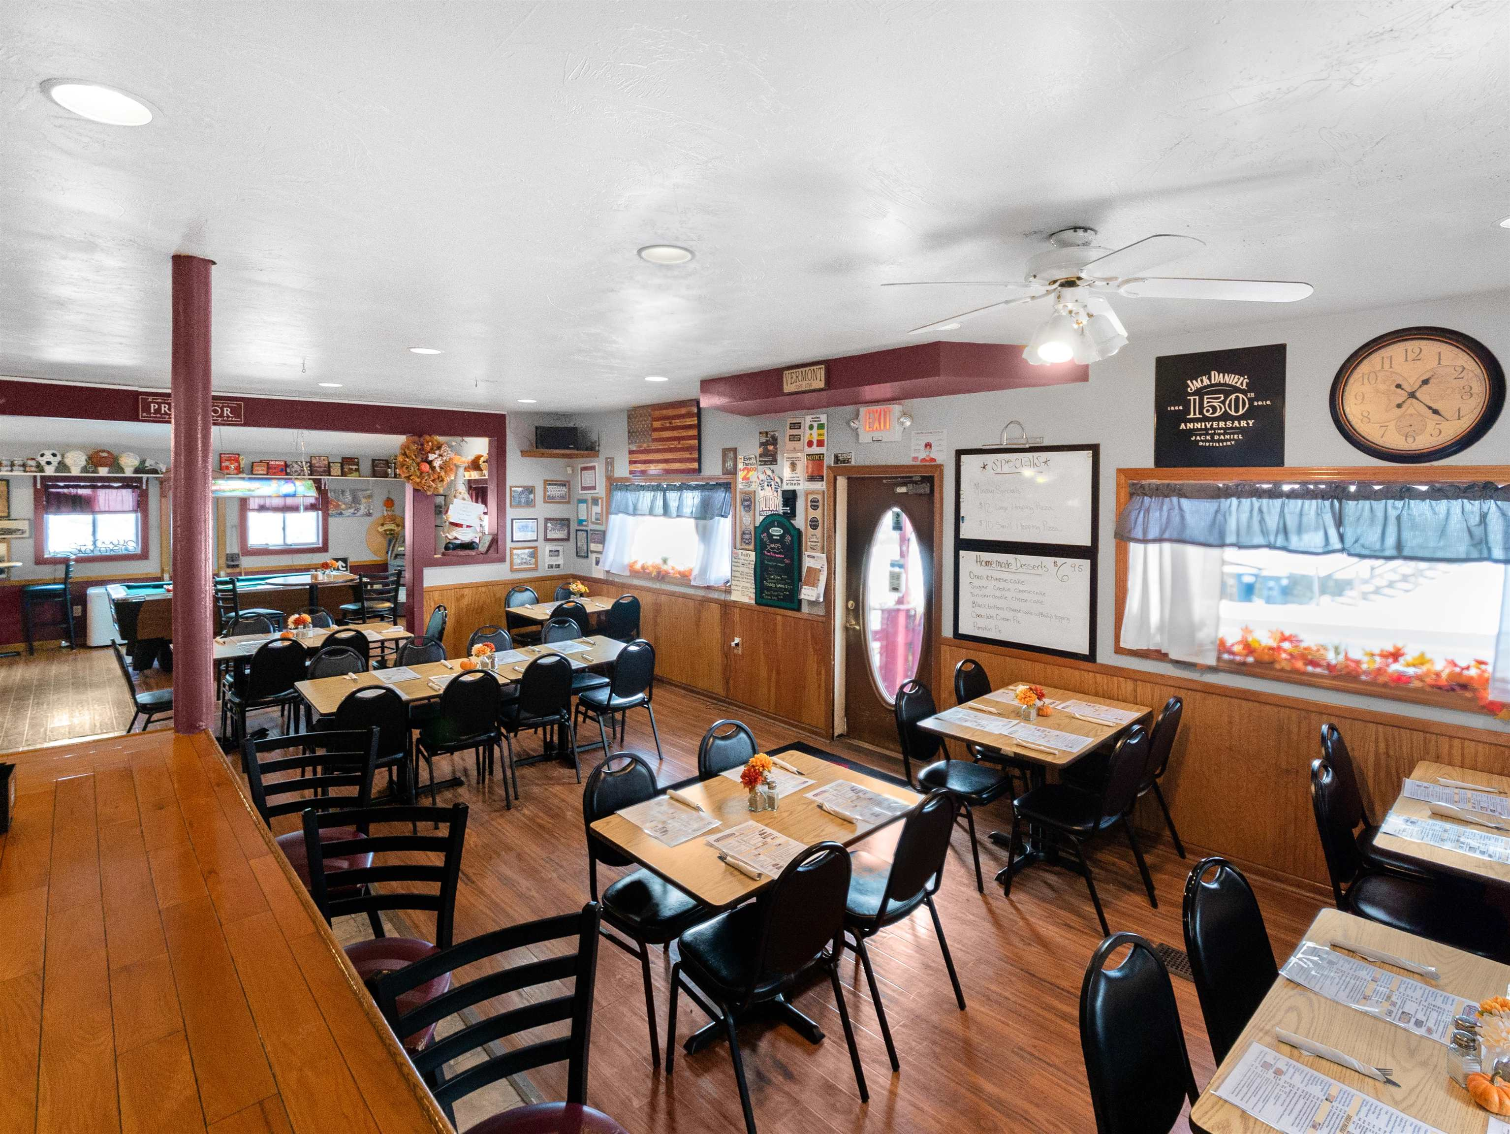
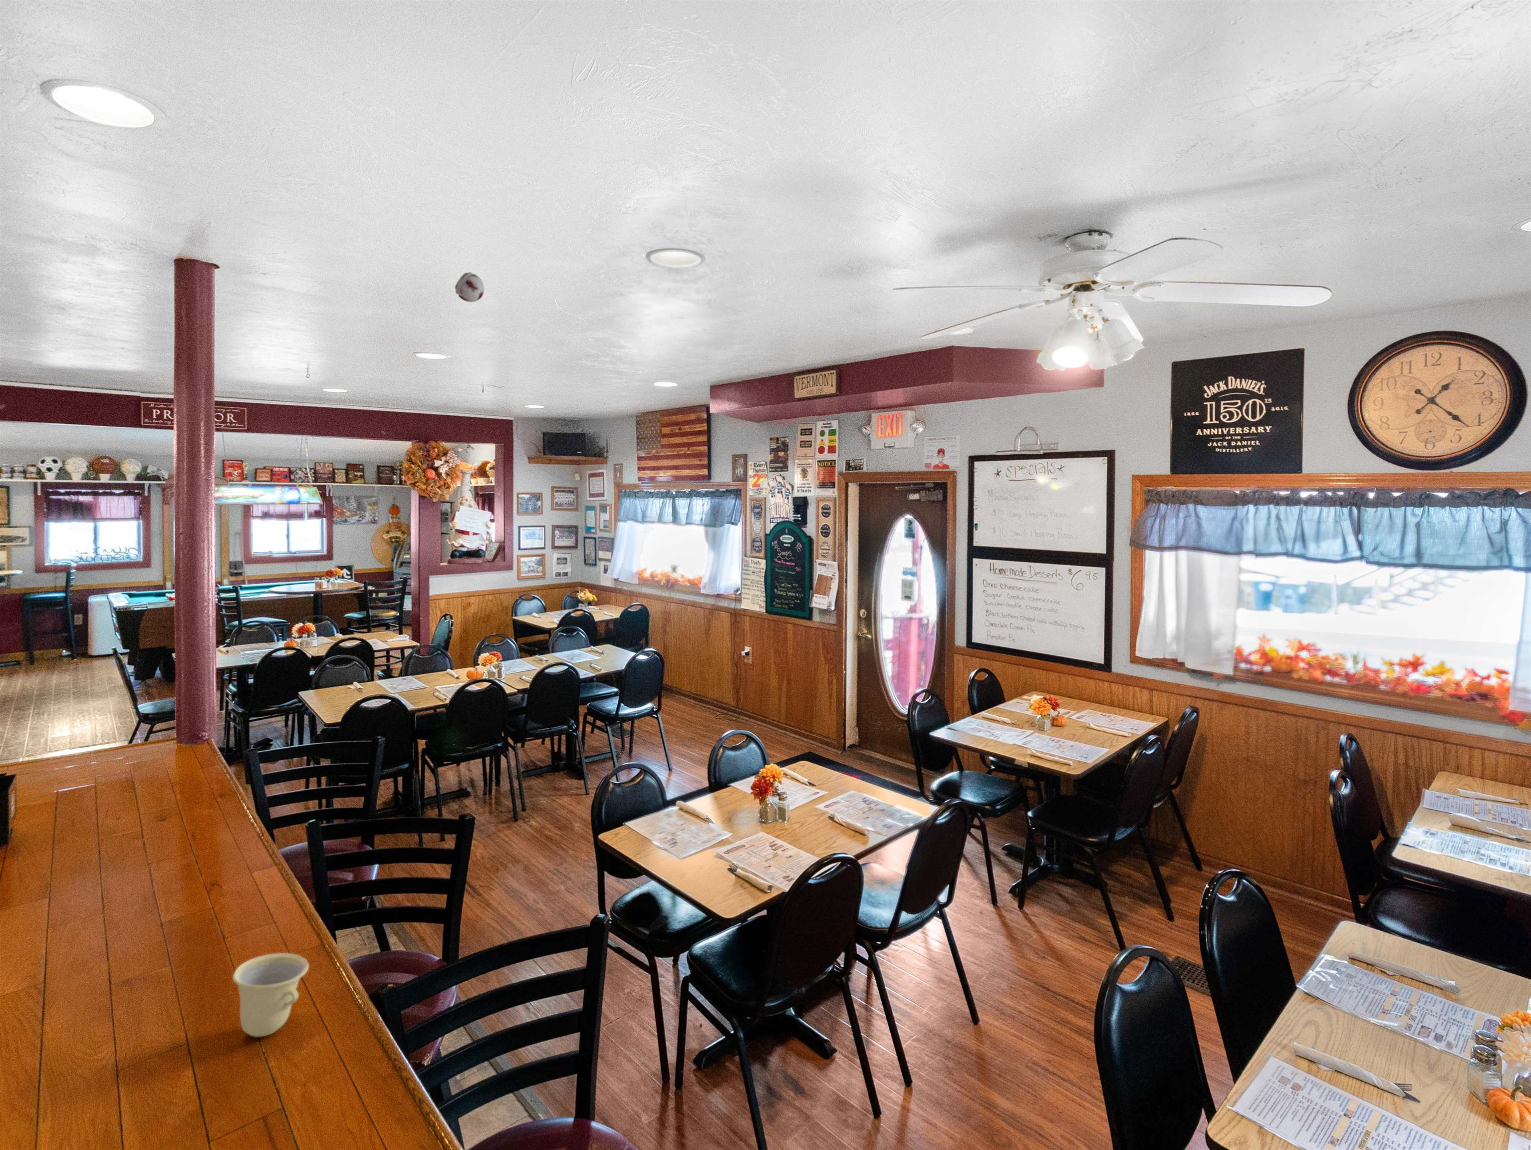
+ cup [232,952,309,1038]
+ smoke detector [455,272,485,302]
